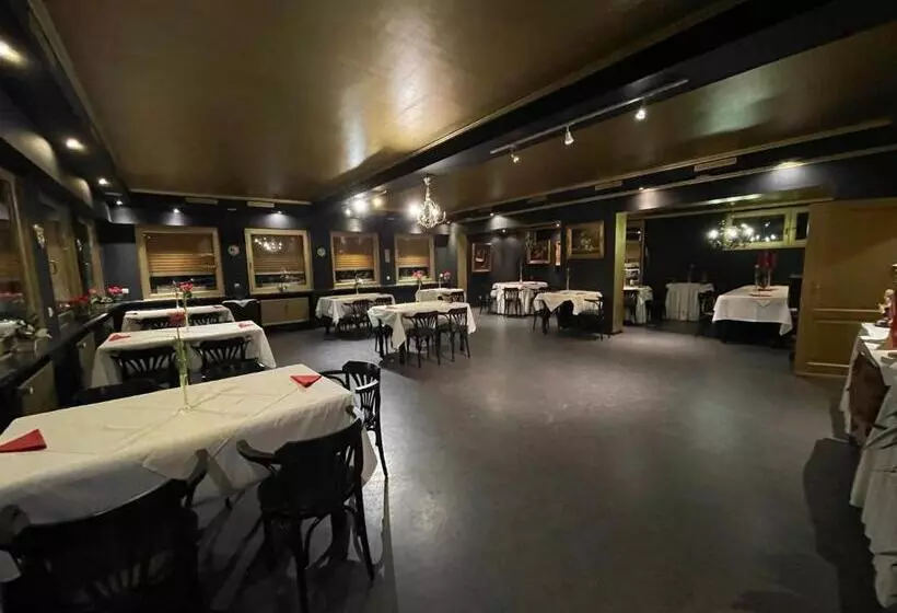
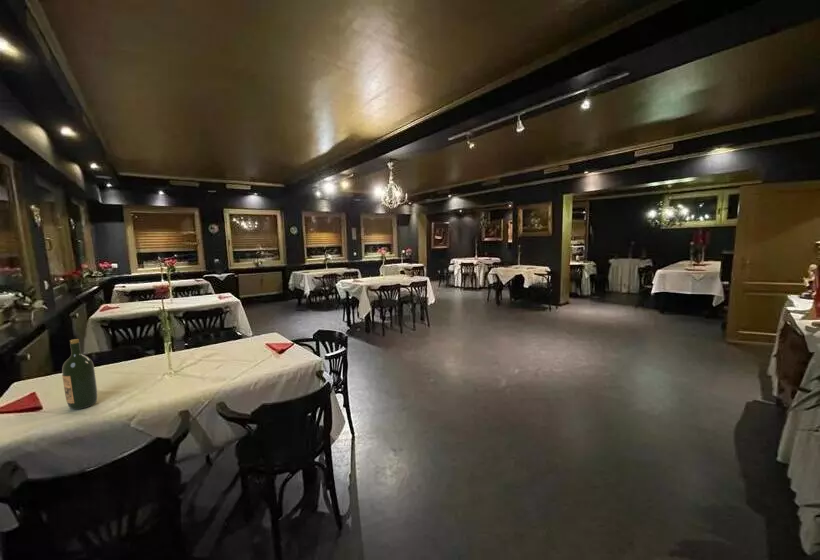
+ wine bottle [61,338,98,411]
